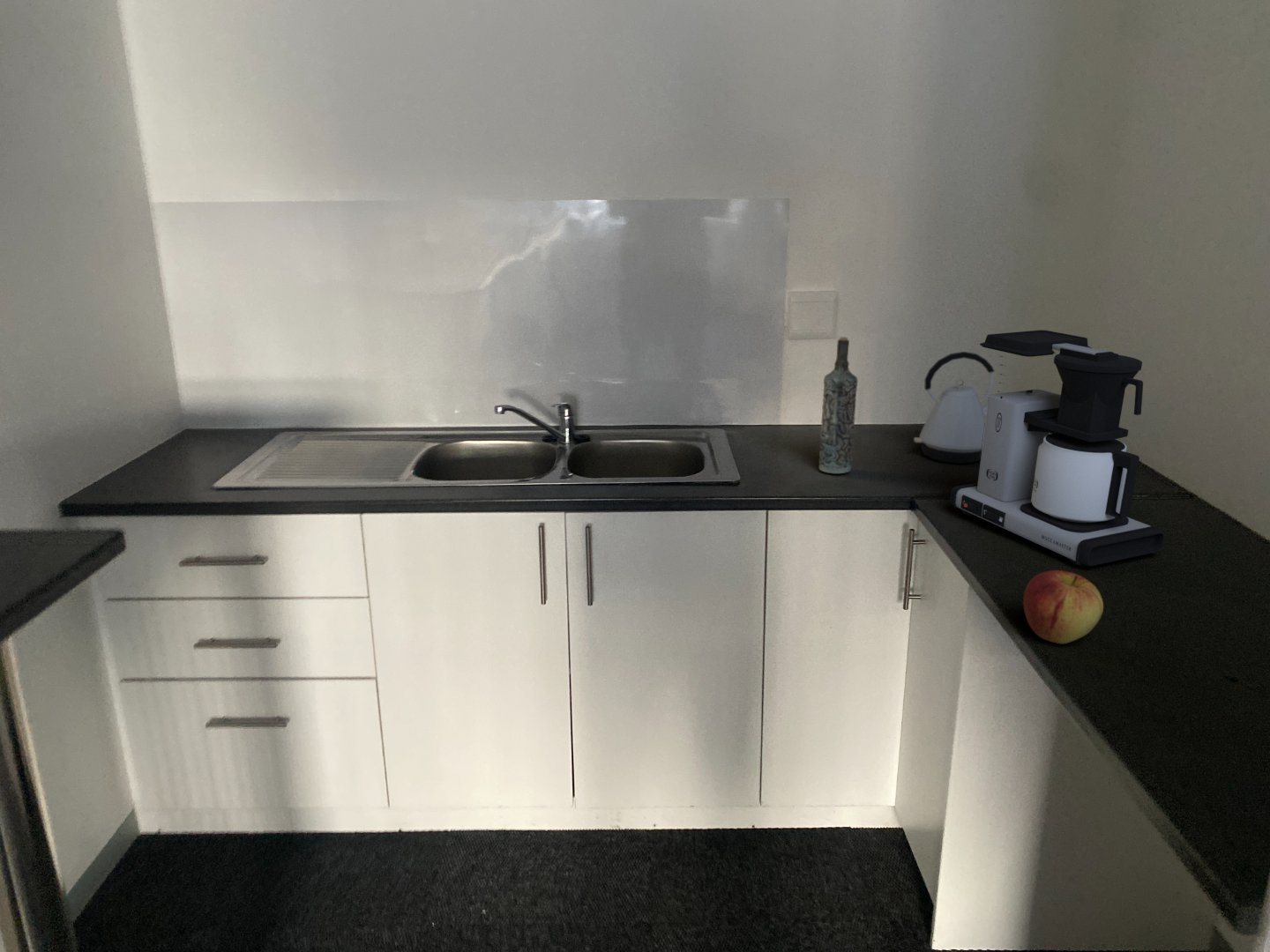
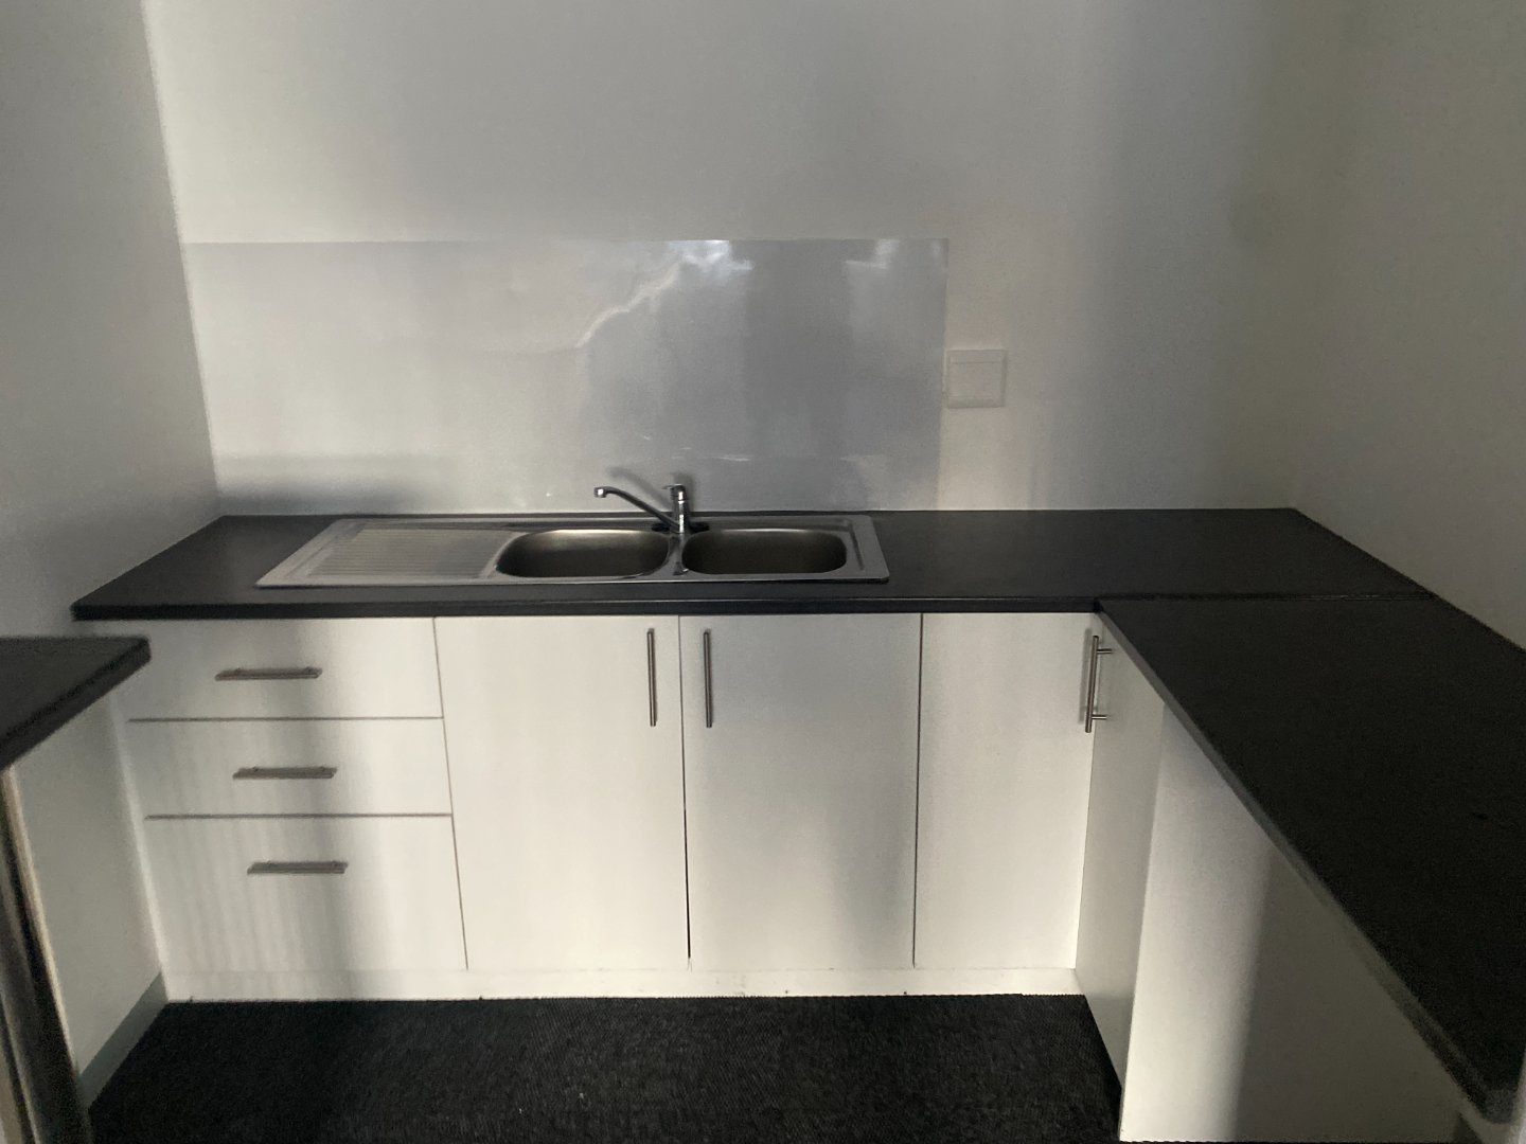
- kettle [913,351,996,465]
- apple [1022,569,1104,644]
- coffee maker [949,329,1166,569]
- bottle [818,336,859,474]
